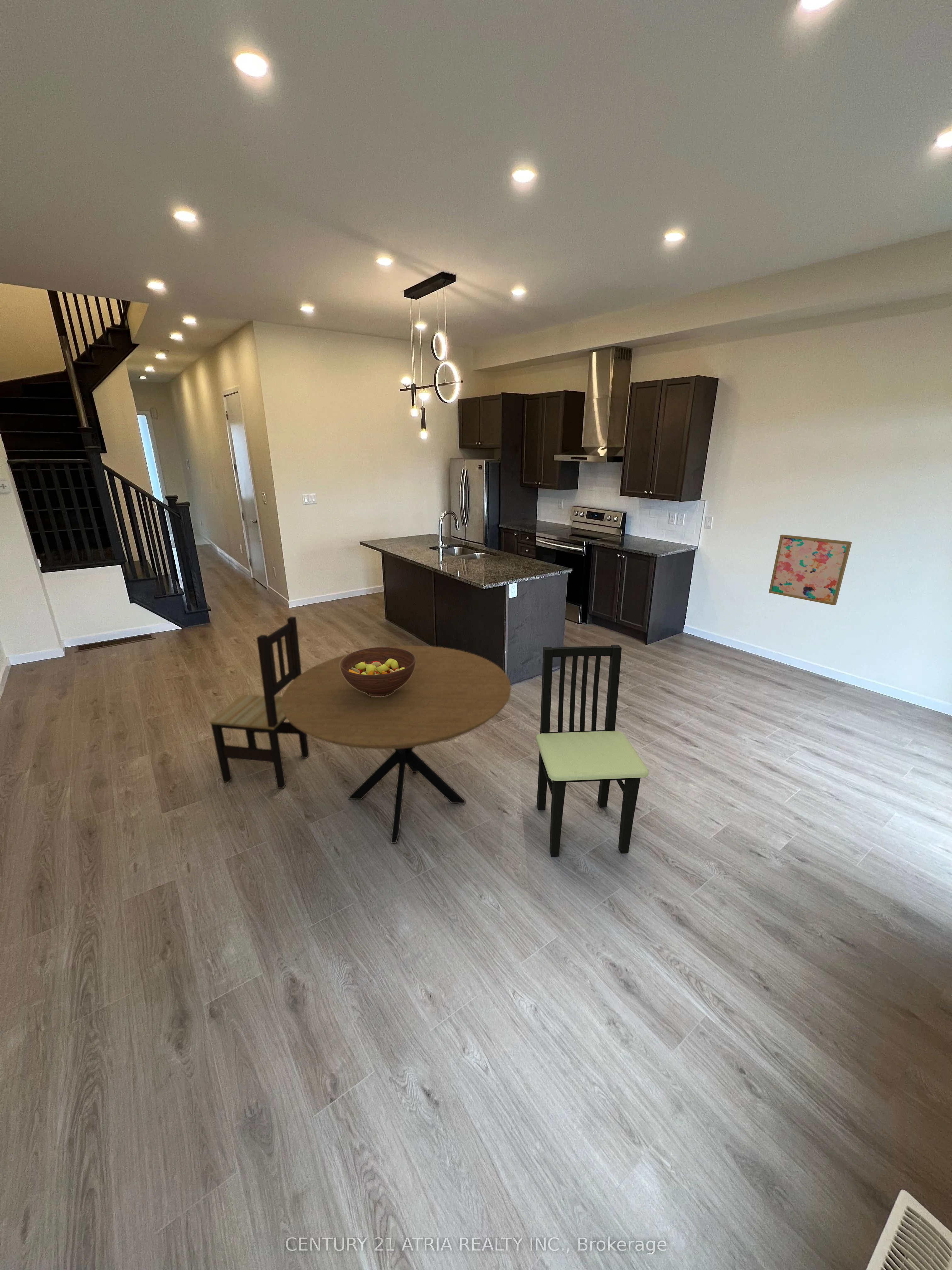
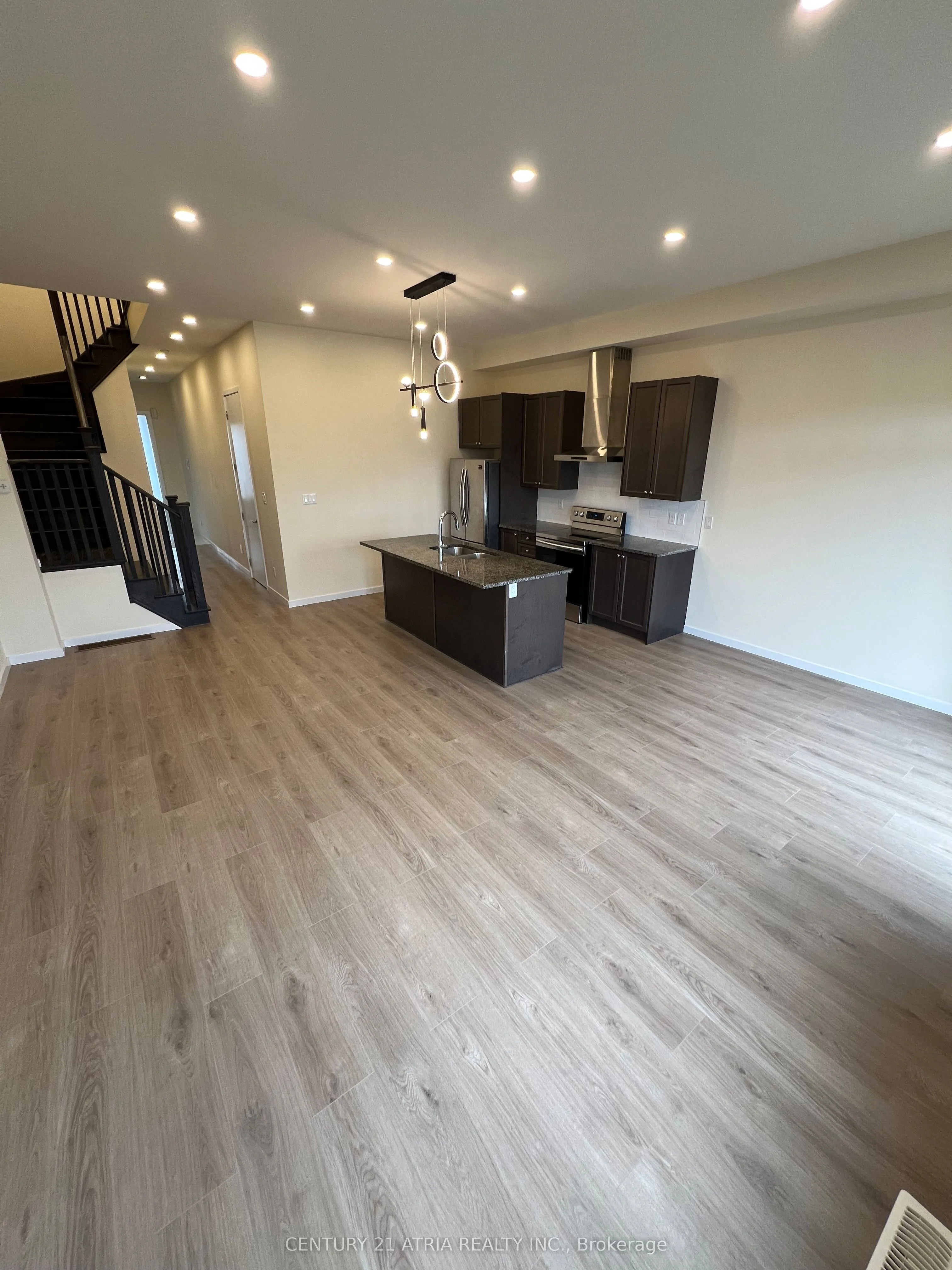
- dining chair [535,645,649,857]
- wall art [768,534,852,606]
- fruit bowl [340,647,416,696]
- dining chair [209,616,310,789]
- dining table [282,645,511,844]
